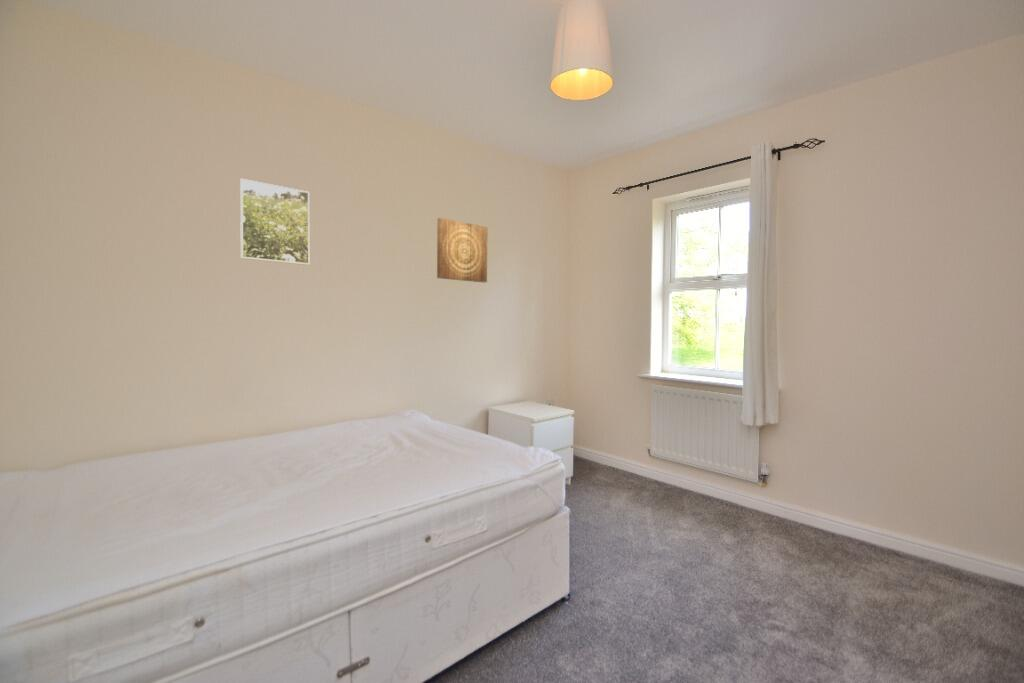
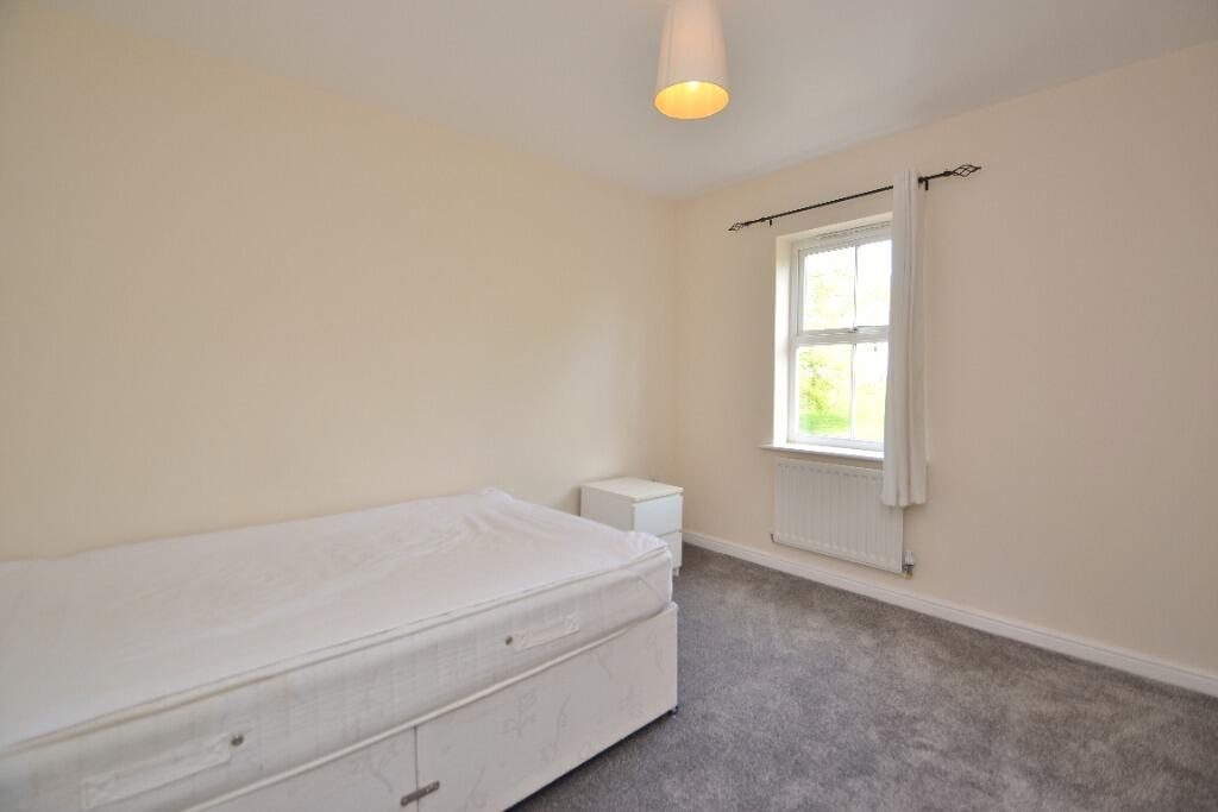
- wall art [436,217,488,283]
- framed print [239,178,310,266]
